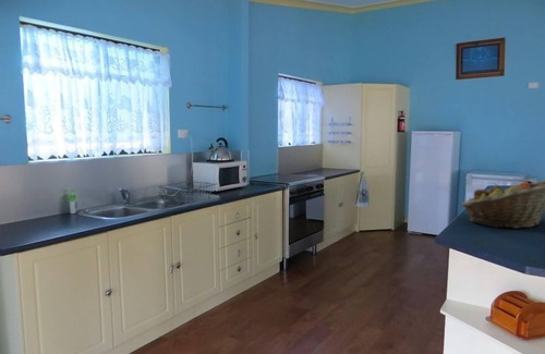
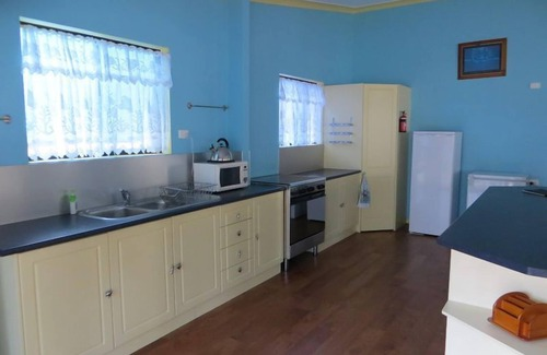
- fruit basket [460,180,545,230]
